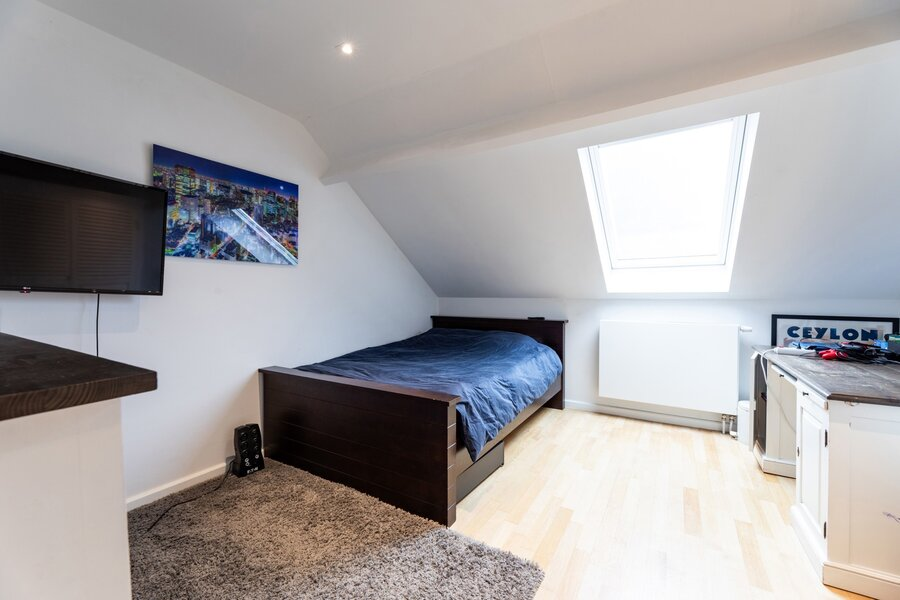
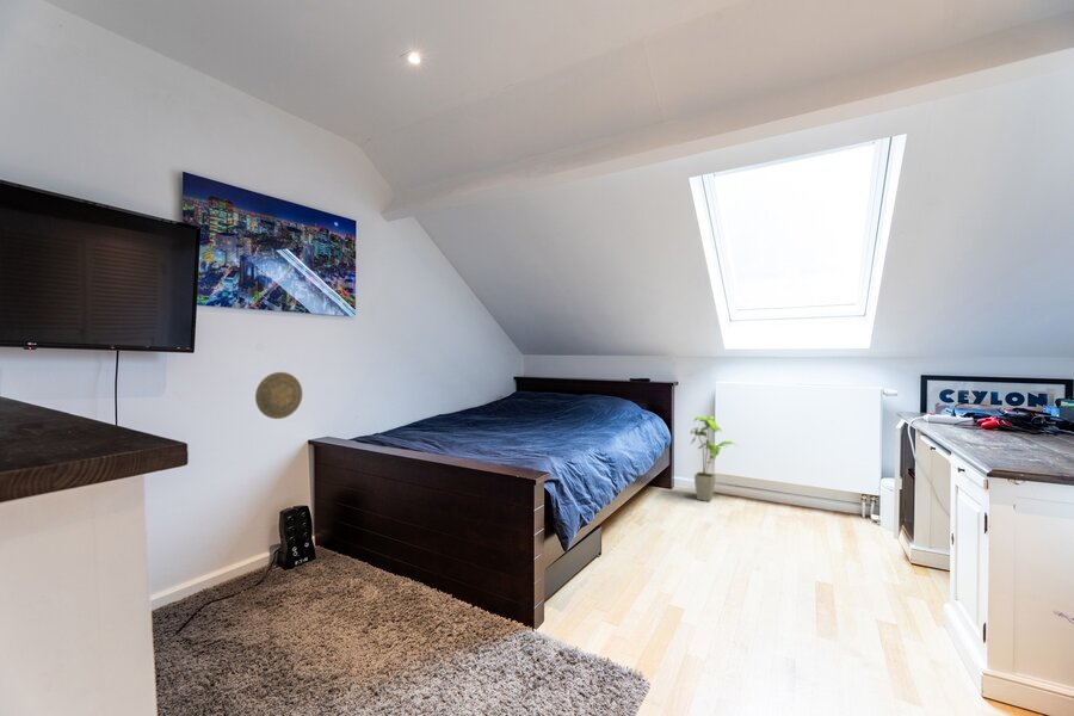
+ house plant [689,414,737,502]
+ decorative plate [254,371,303,420]
